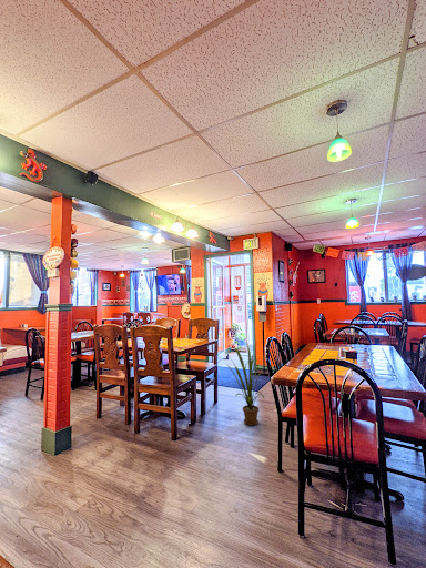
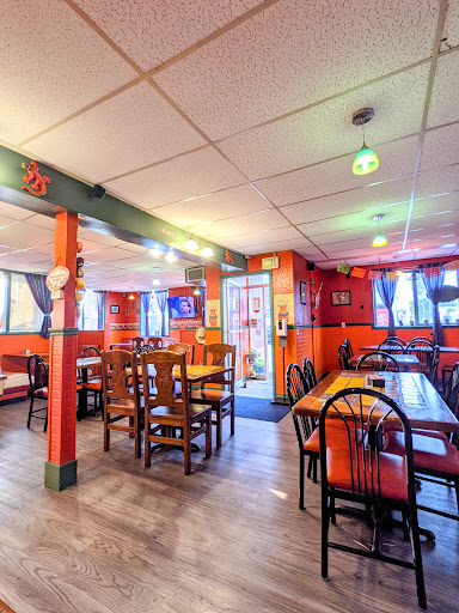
- house plant [226,341,267,426]
